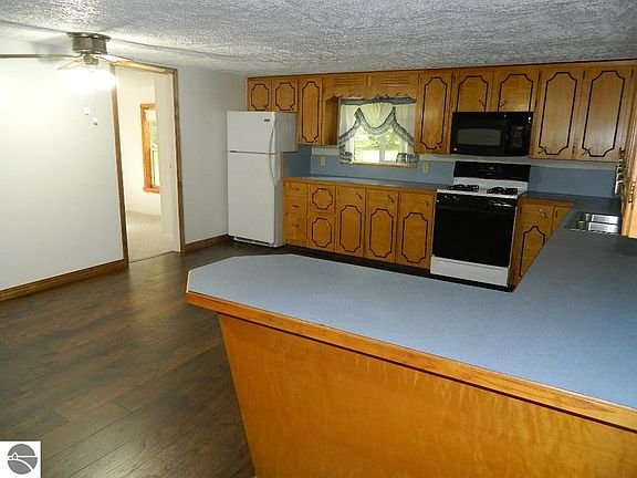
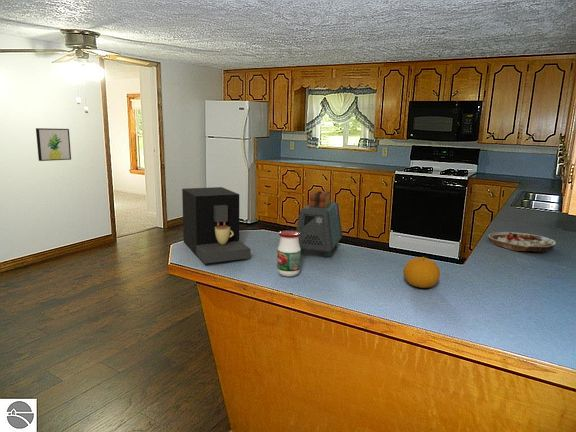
+ jar [276,229,302,278]
+ coffee maker [181,186,251,264]
+ wall art [35,127,72,162]
+ fruit [402,256,441,289]
+ plate [488,231,557,254]
+ toaster [295,190,343,258]
